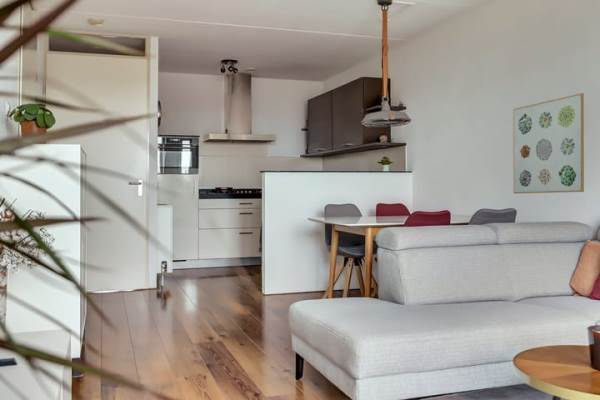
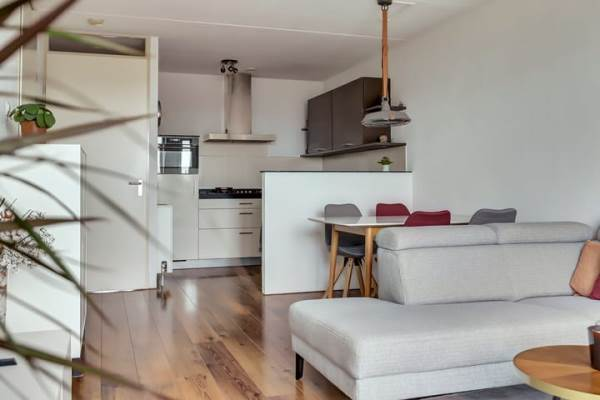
- wall art [512,92,585,195]
